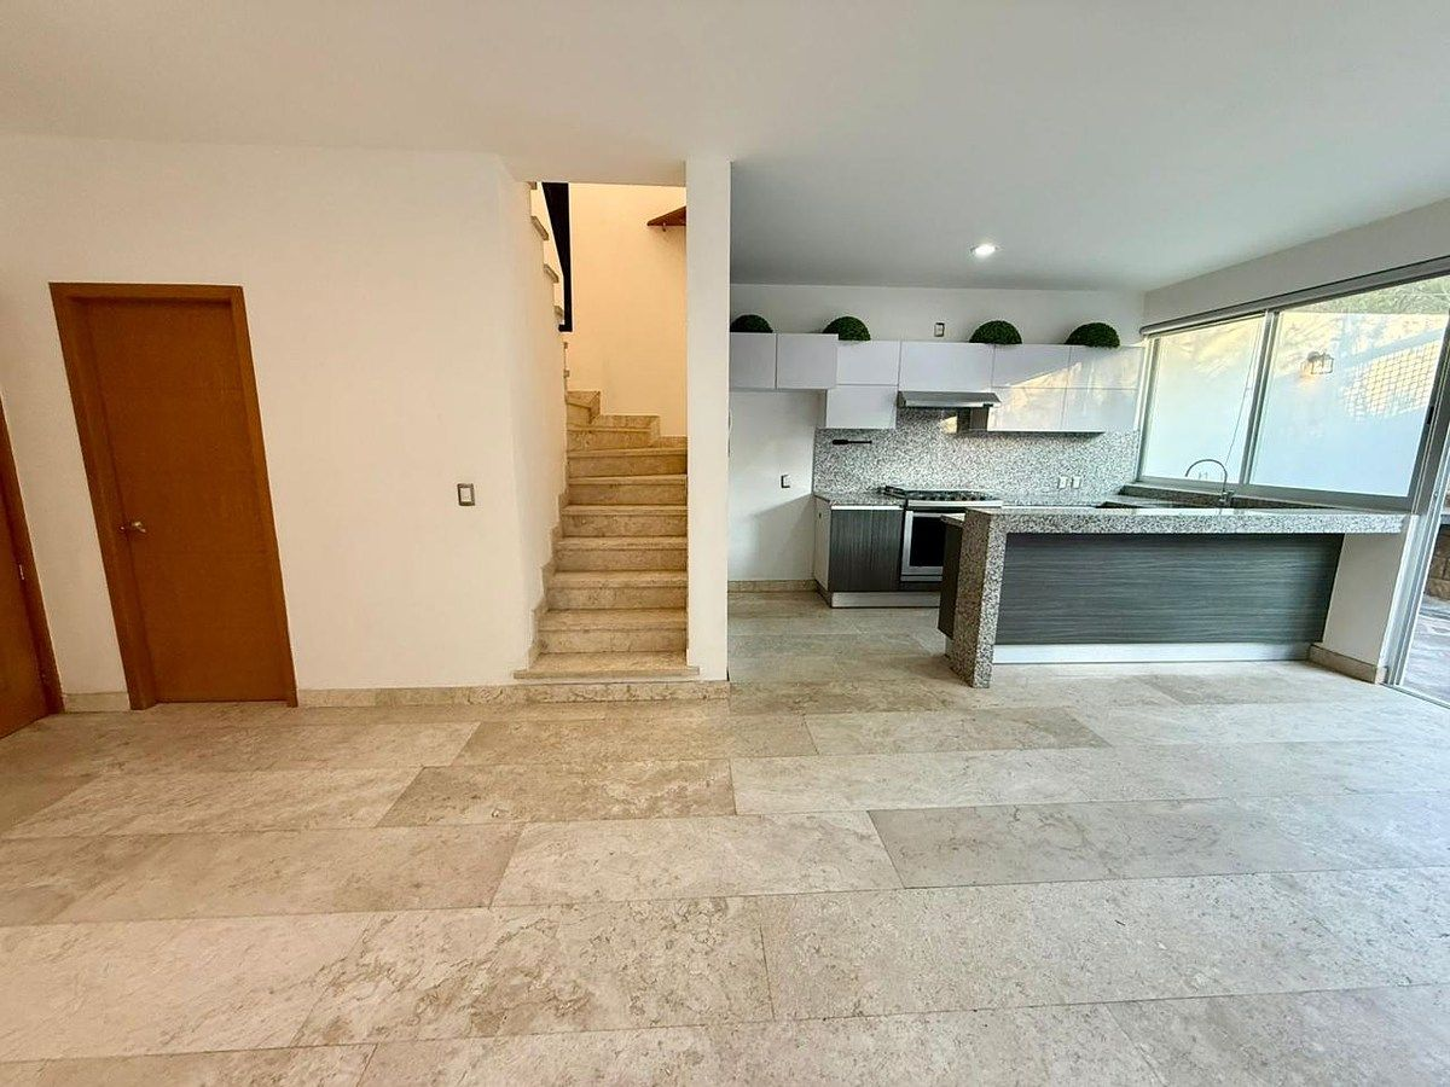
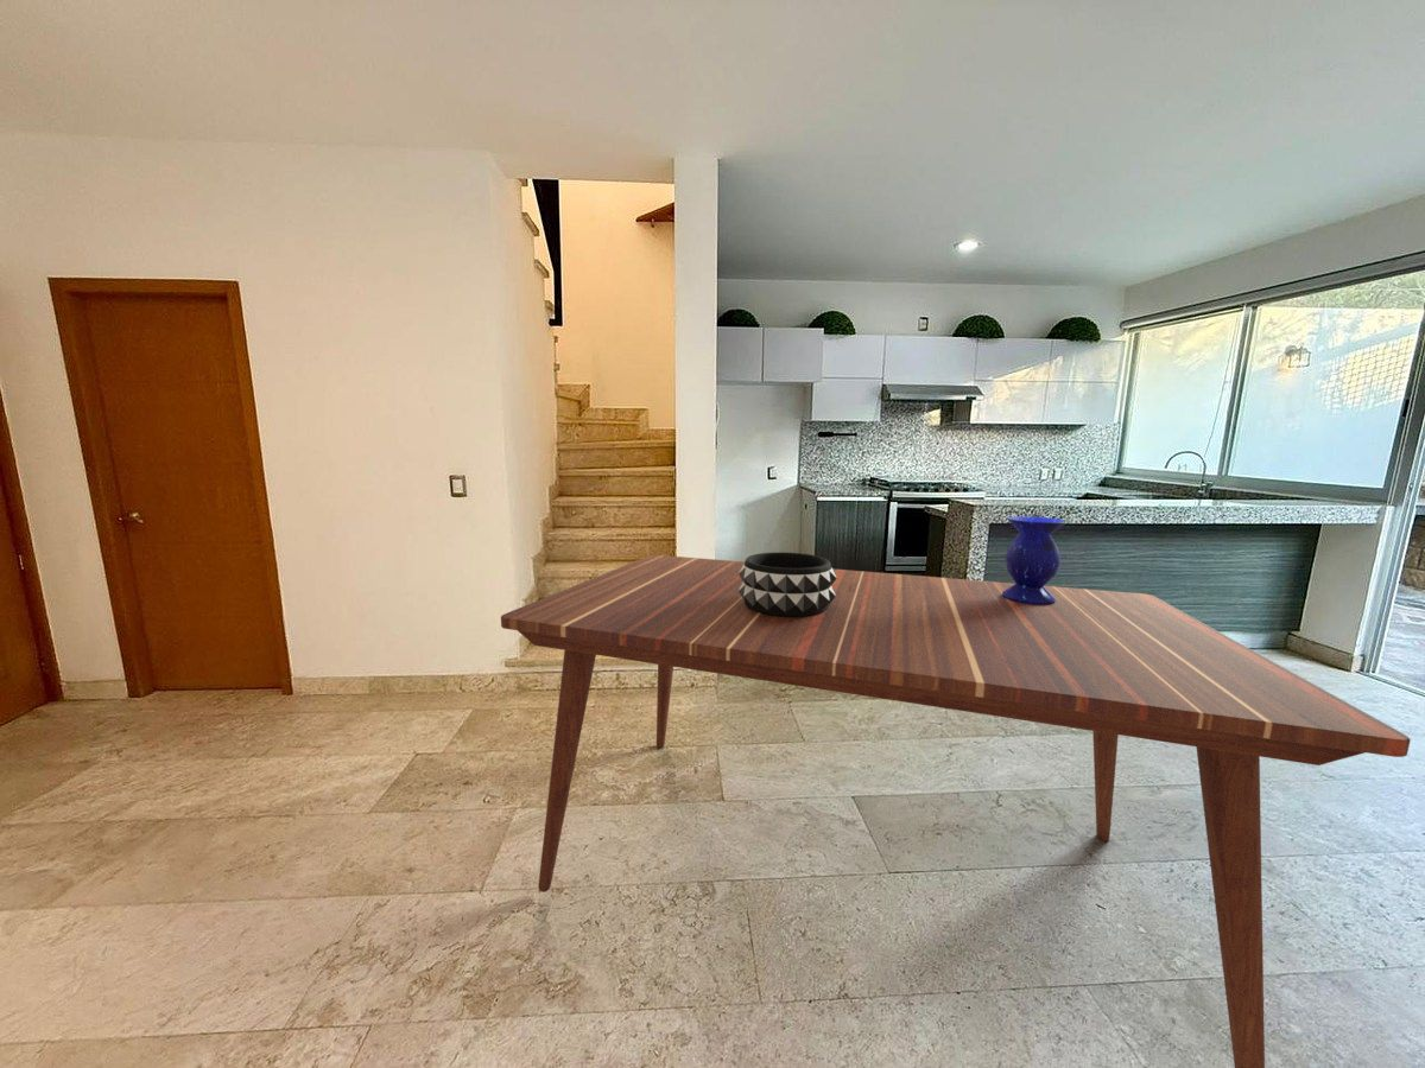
+ vase [1002,515,1068,605]
+ dining table [500,554,1412,1068]
+ decorative bowl [739,551,837,617]
